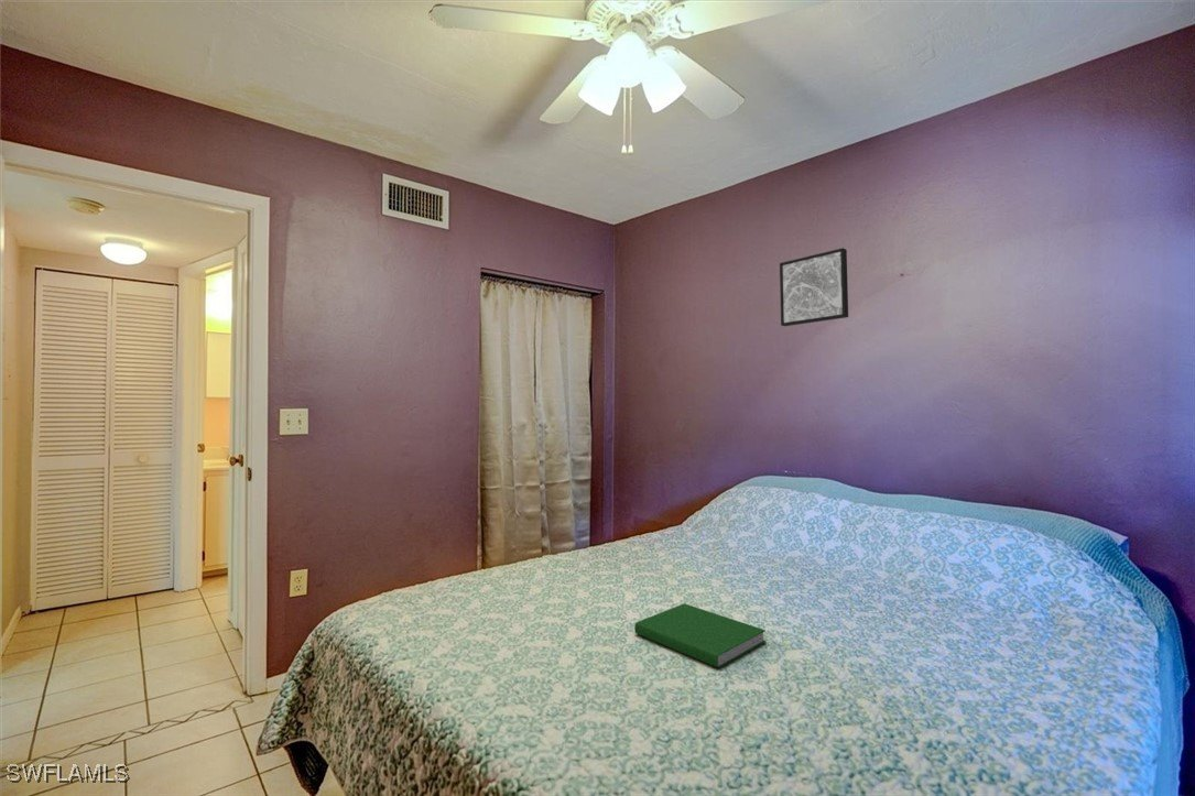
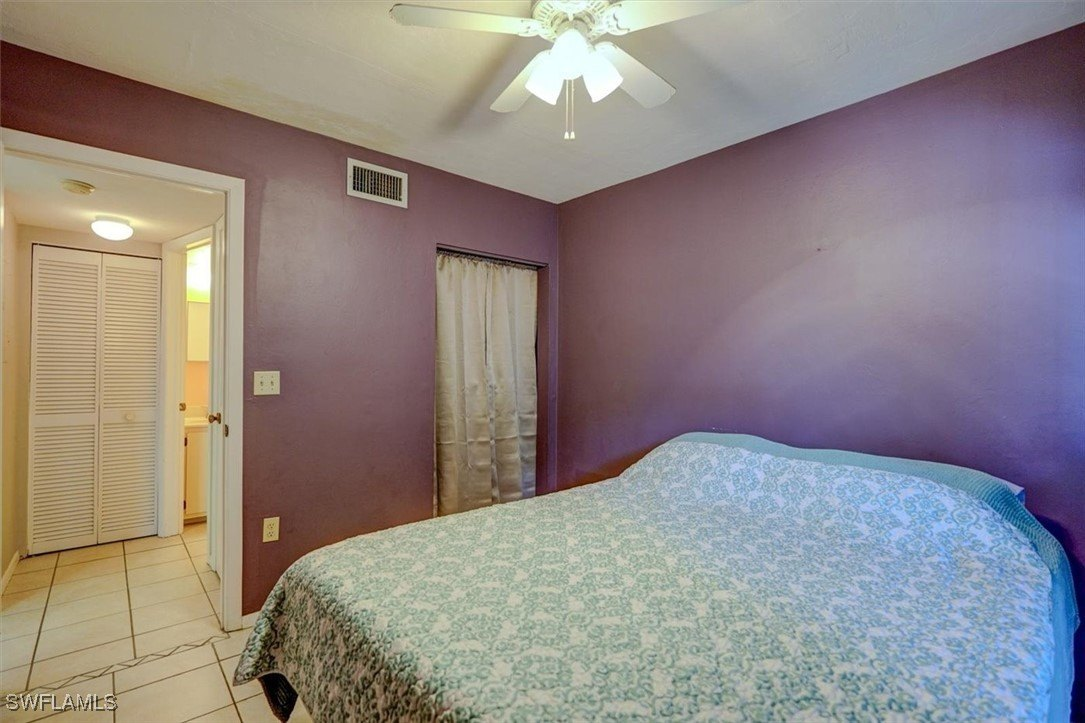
- hardcover book [633,602,767,669]
- wall art [779,247,849,327]
